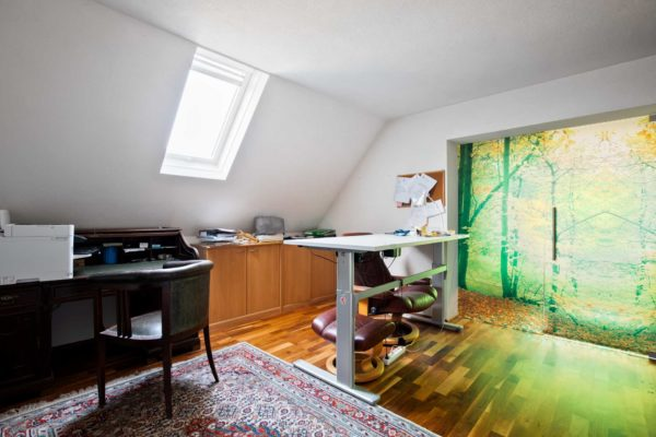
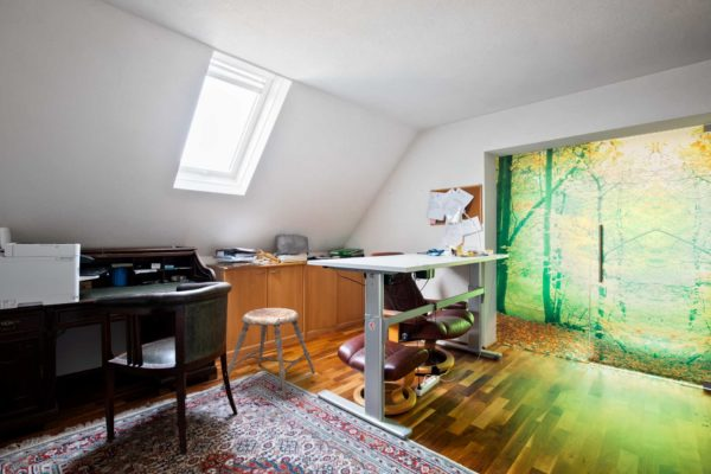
+ stool [219,307,316,401]
